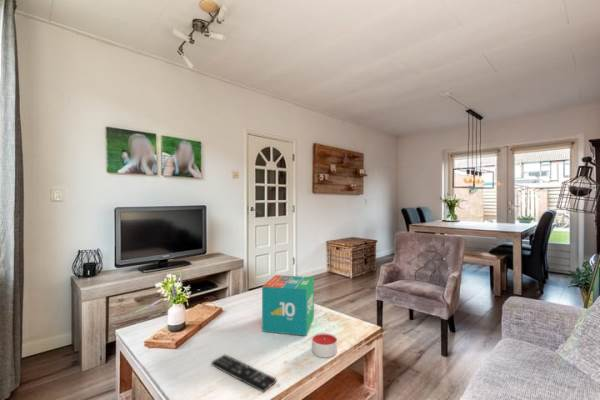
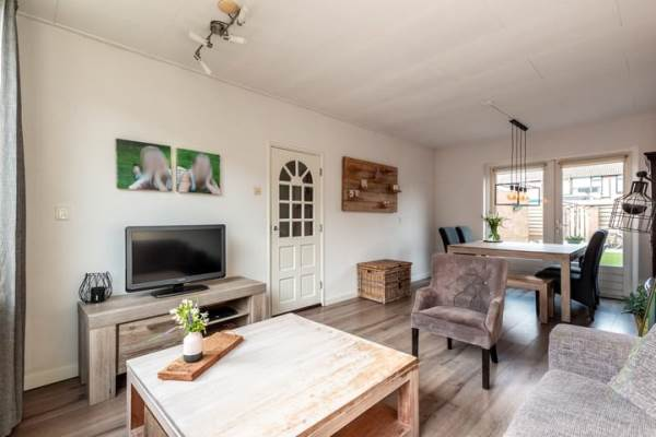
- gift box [261,274,315,337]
- remote control [210,354,277,393]
- candle [311,332,338,359]
